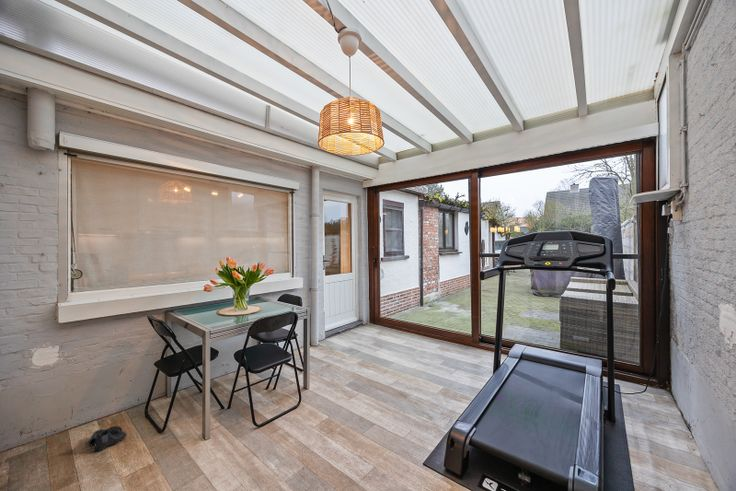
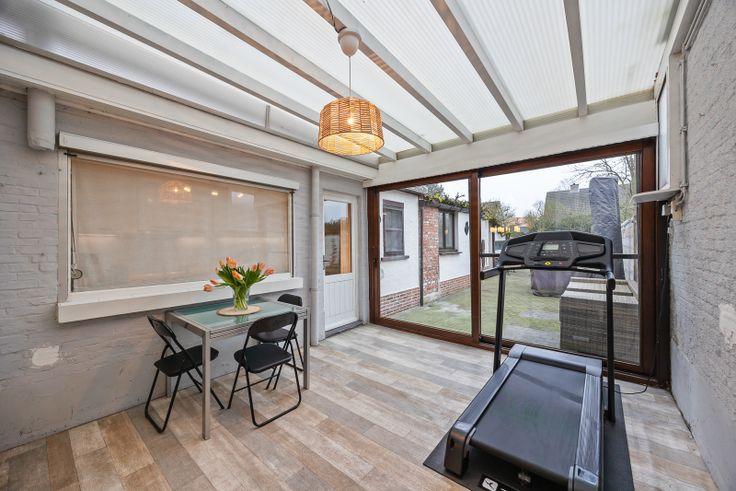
- boots [85,425,128,452]
